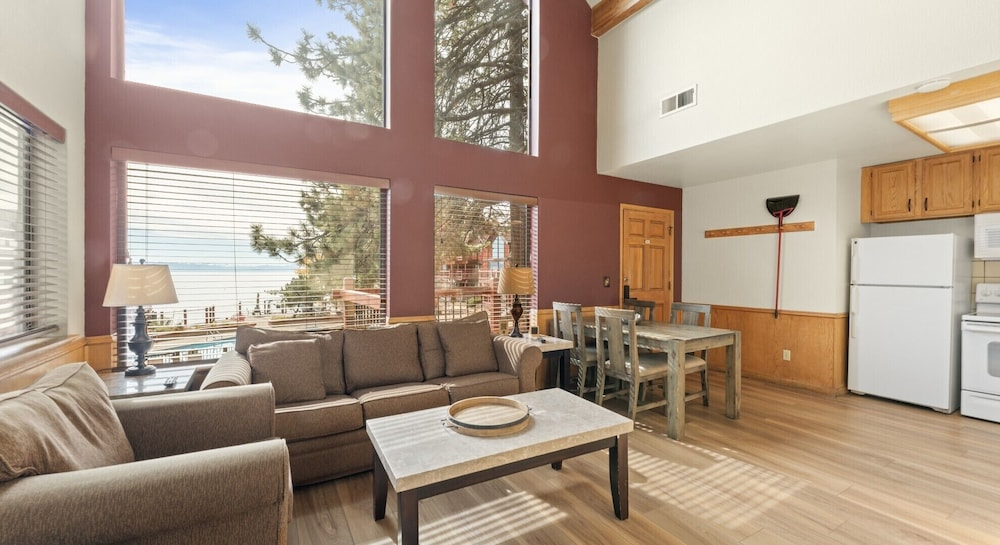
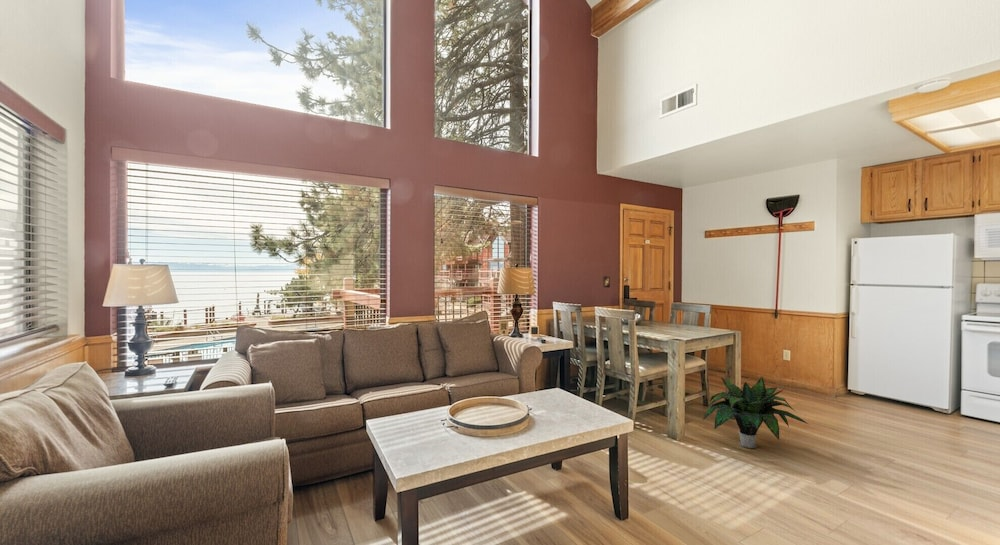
+ potted plant [702,376,810,449]
